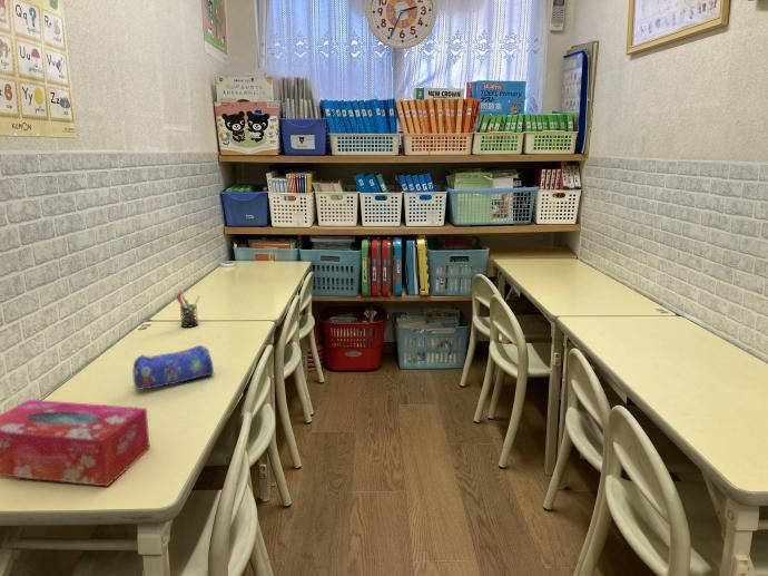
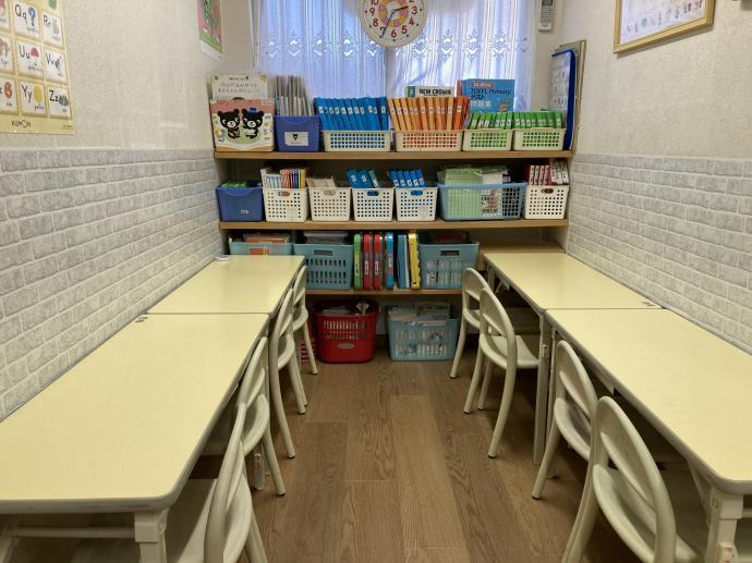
- pen holder [175,292,200,329]
- pencil case [131,344,215,391]
- tissue box [0,399,151,487]
